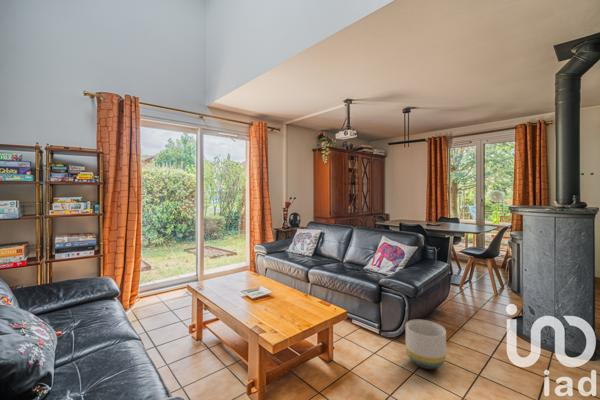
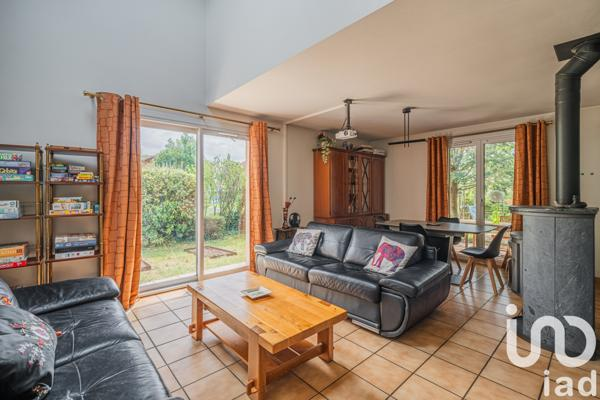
- planter [405,319,447,370]
